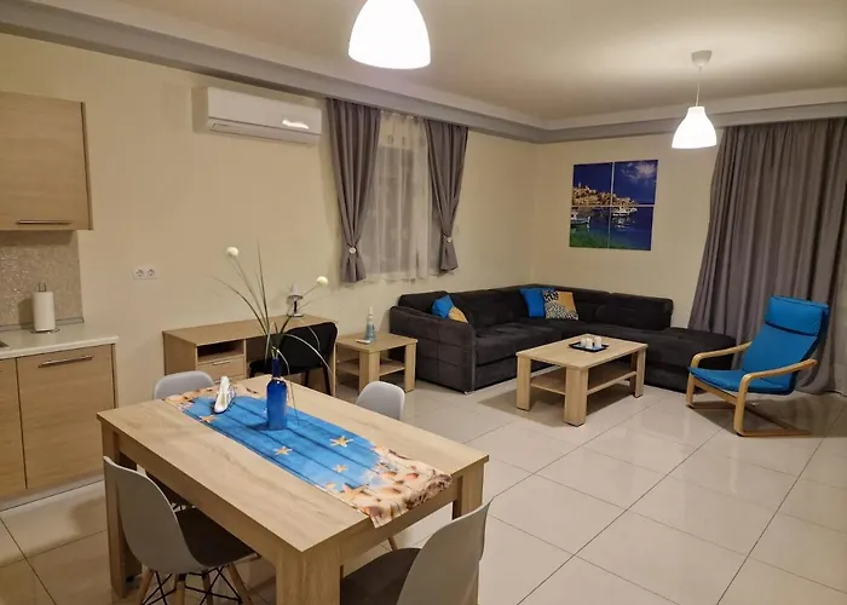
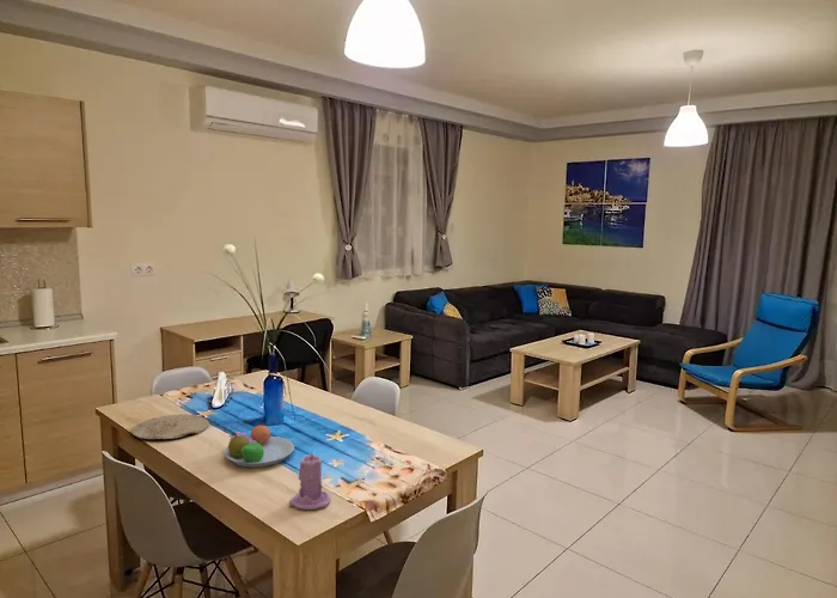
+ candle [288,450,331,511]
+ plate [130,413,210,440]
+ fruit bowl [224,423,295,469]
